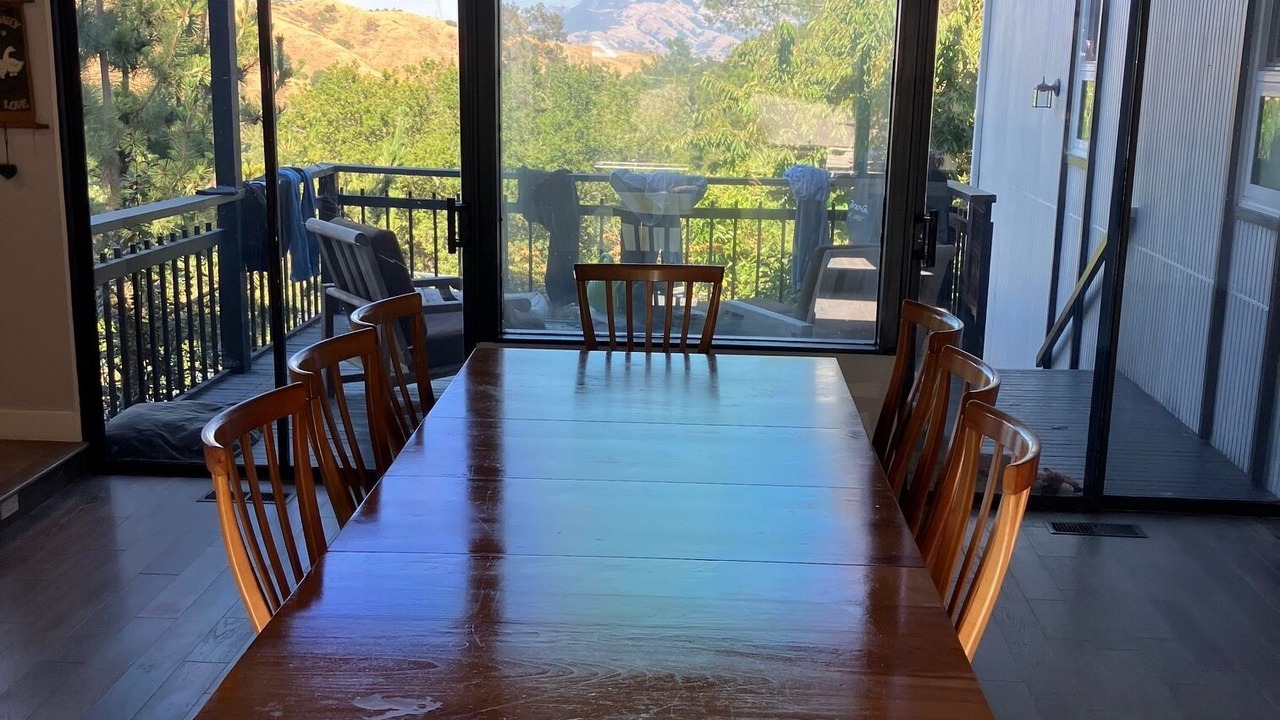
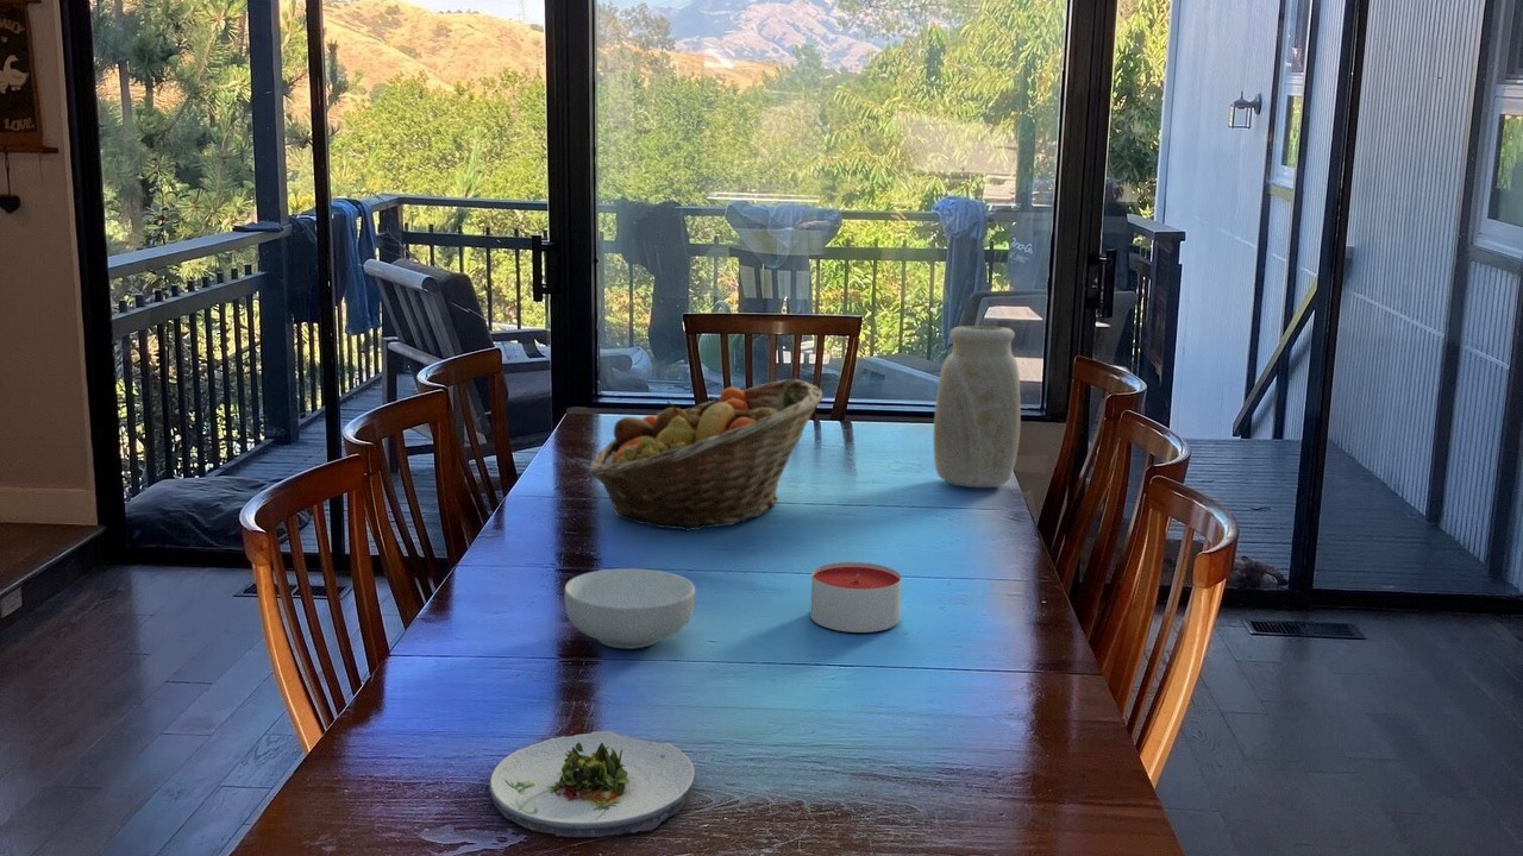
+ vase [933,325,1022,489]
+ fruit basket [588,377,825,531]
+ cereal bowl [563,567,696,650]
+ candle [810,561,902,634]
+ salad plate [488,730,697,838]
